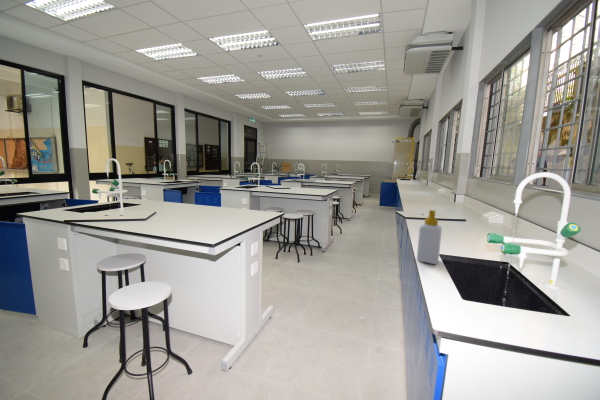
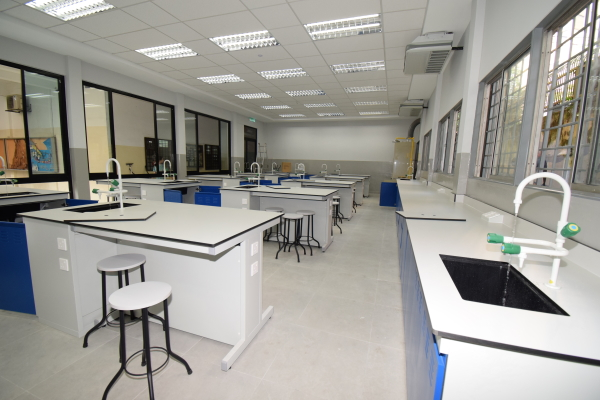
- soap bottle [416,209,443,265]
